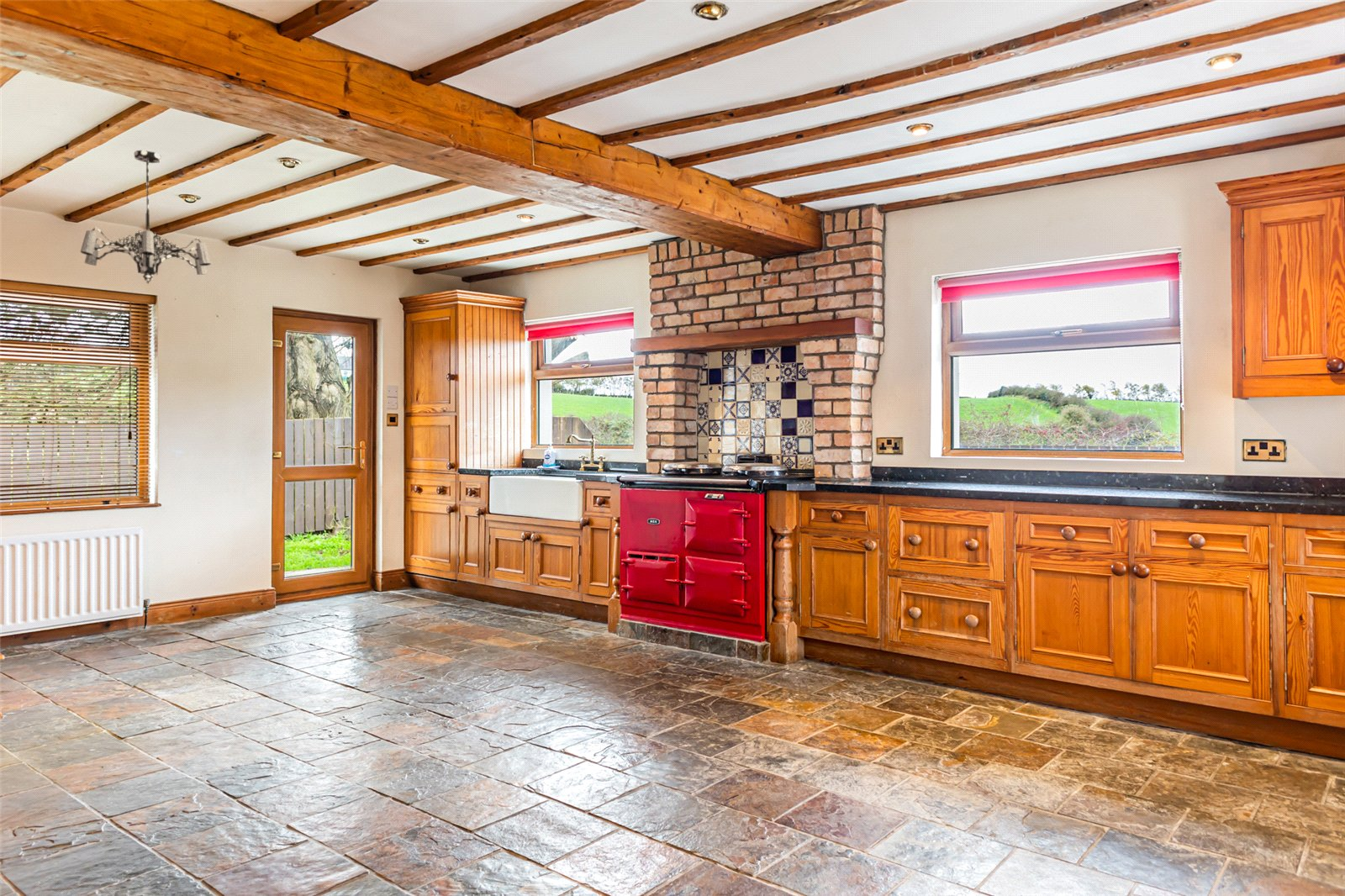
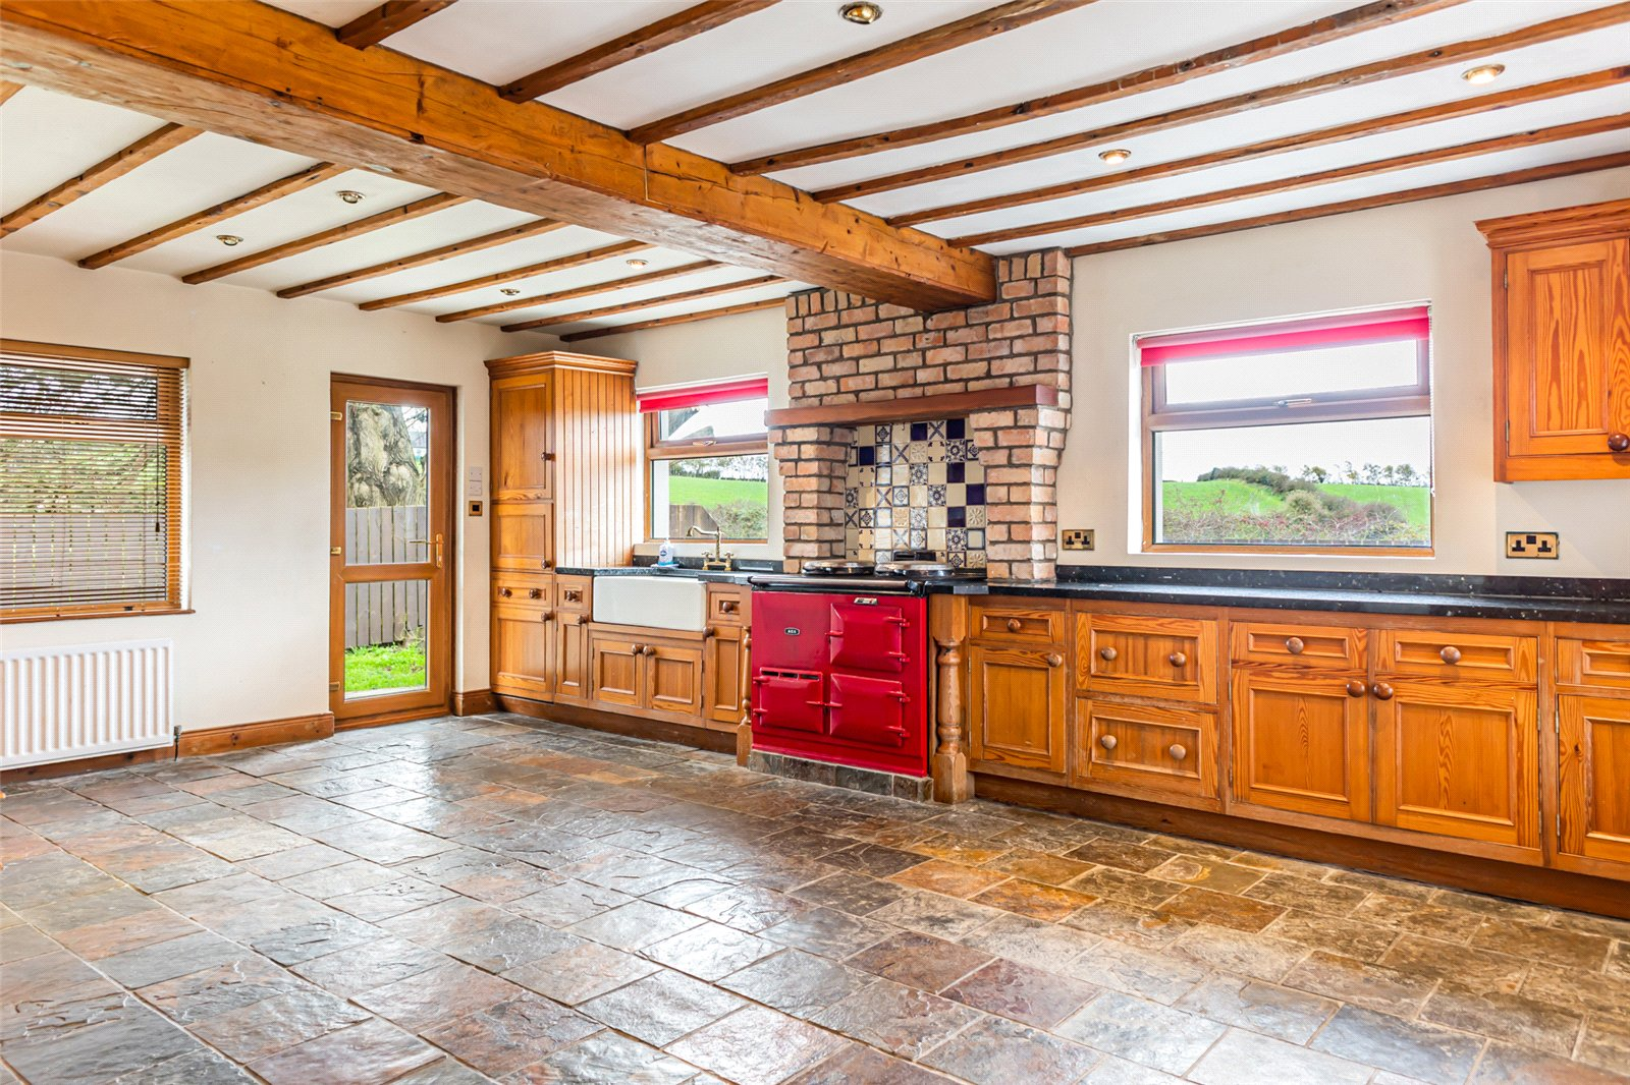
- chandelier [80,150,212,285]
